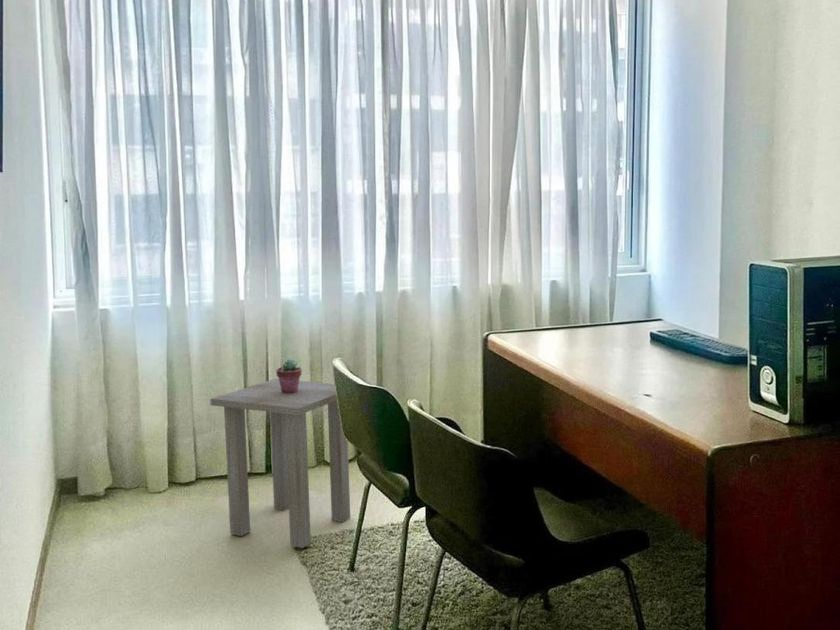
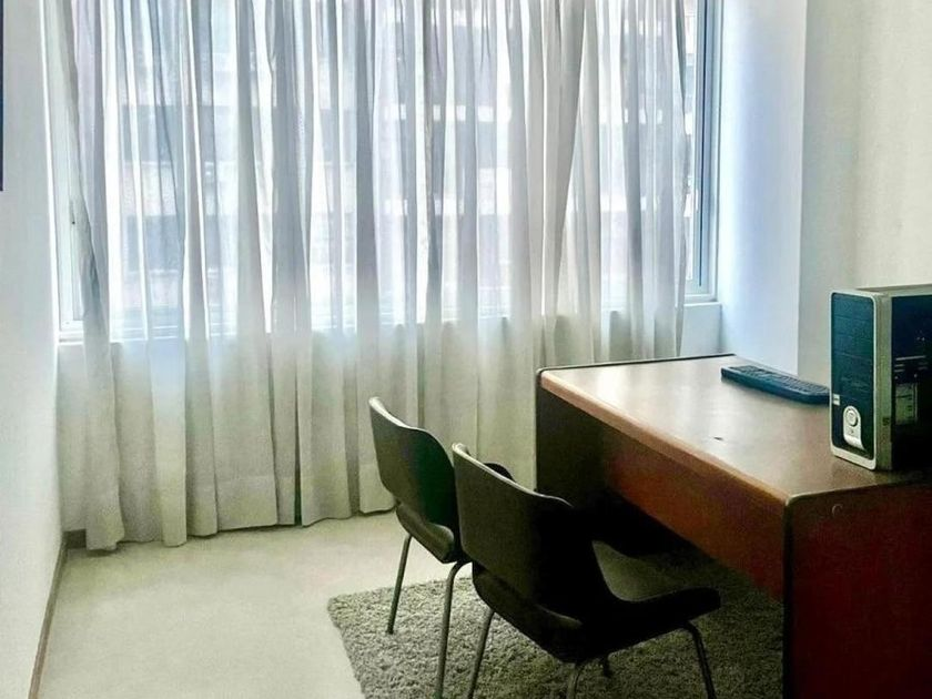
- potted succulent [275,358,303,393]
- side table [209,378,351,549]
